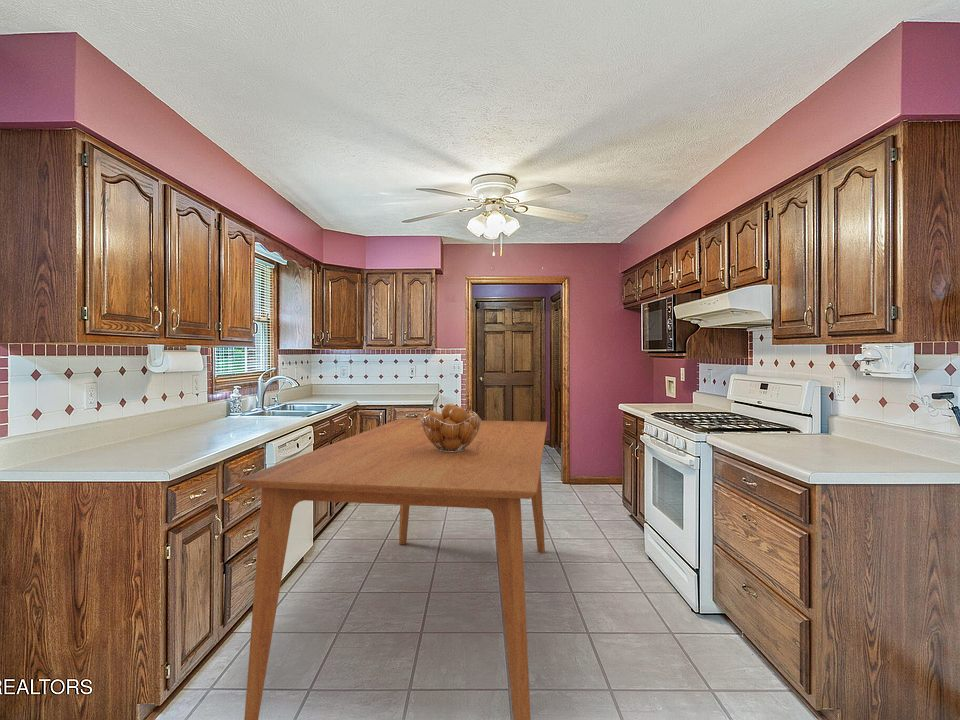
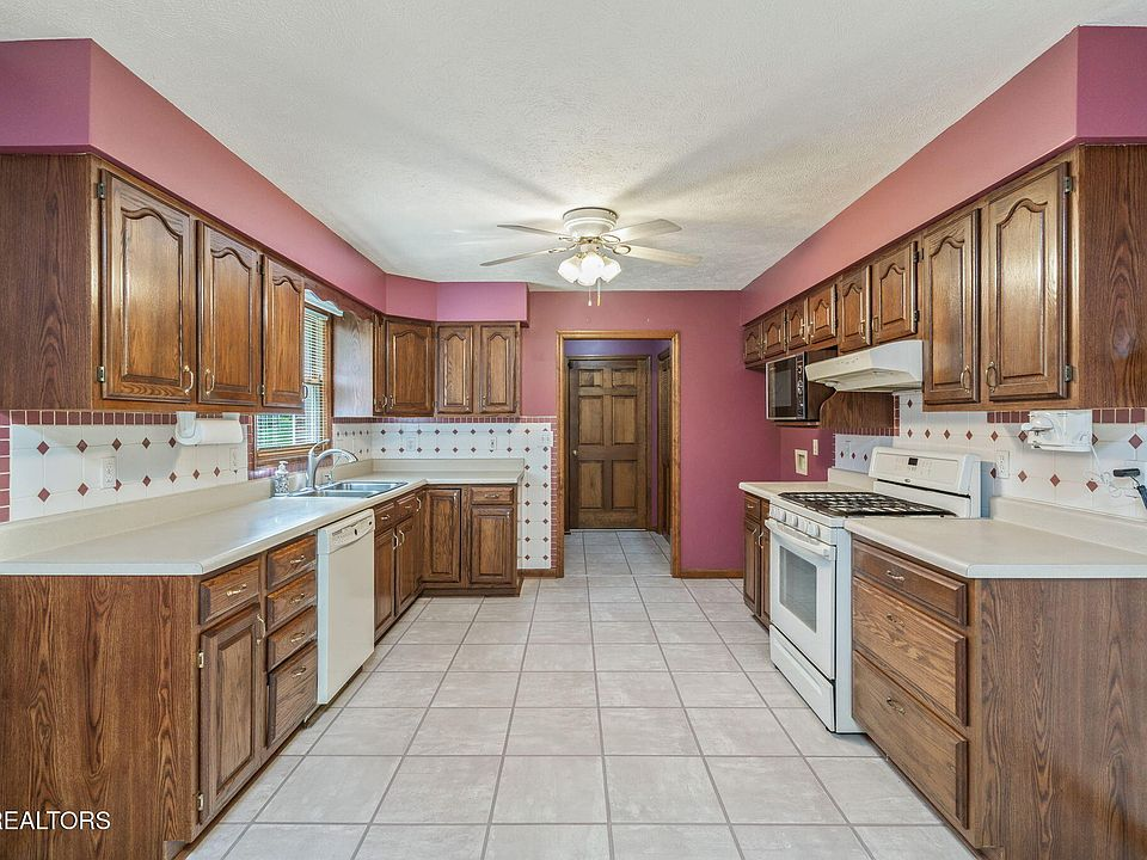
- dining table [235,418,548,720]
- fruit basket [421,403,482,453]
